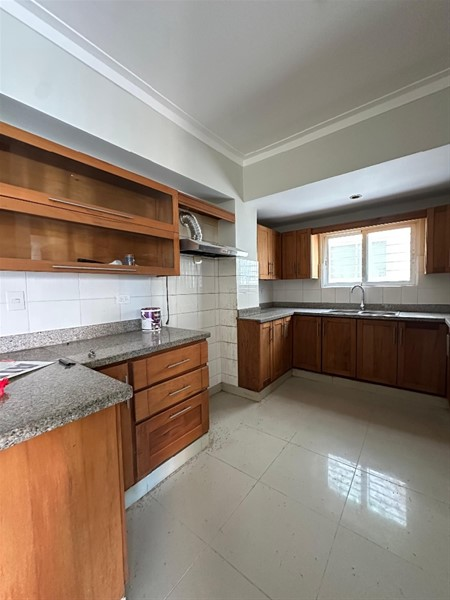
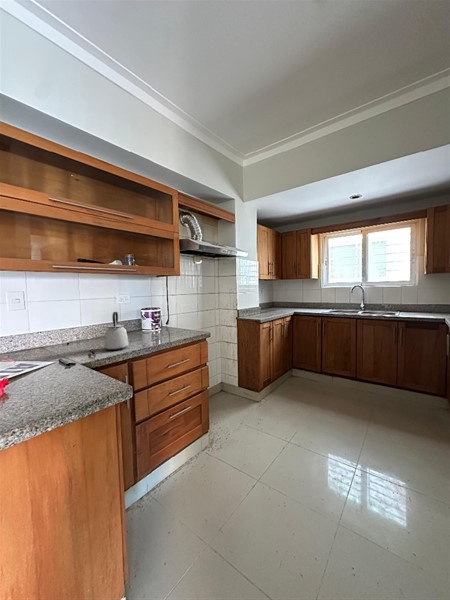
+ kettle [104,311,129,351]
